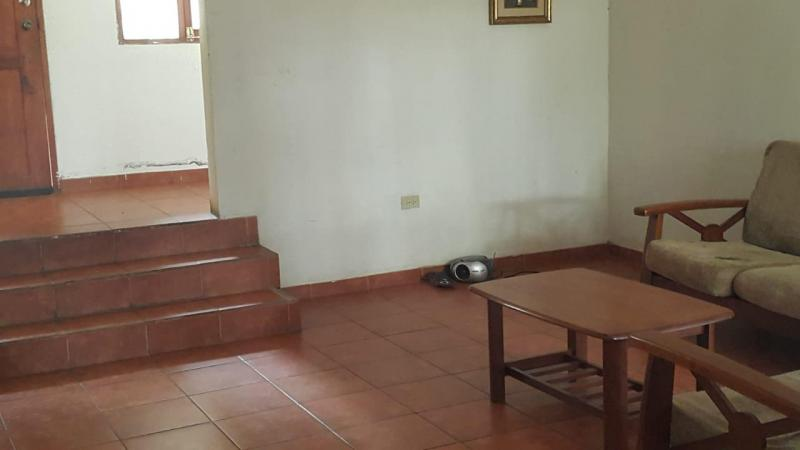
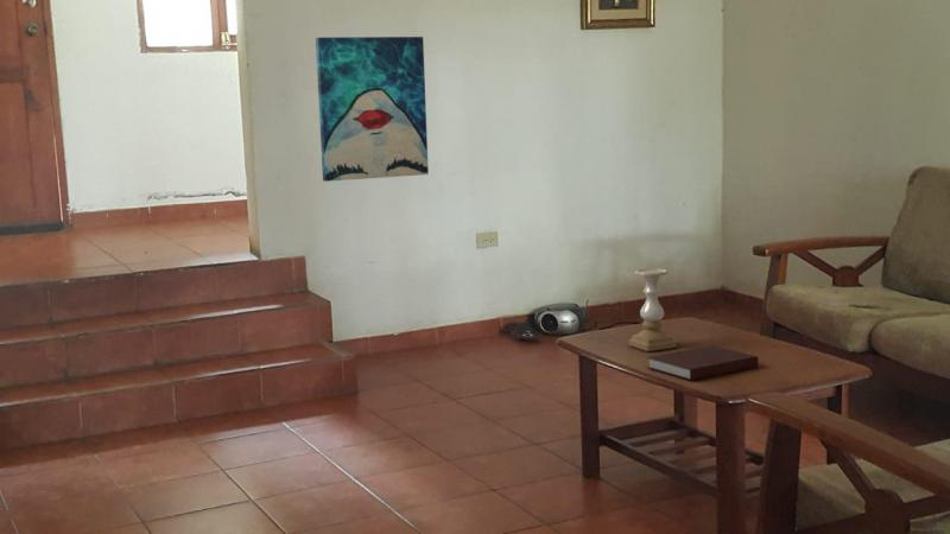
+ candle holder [628,267,678,352]
+ notebook [646,344,759,381]
+ wall art [315,36,430,183]
